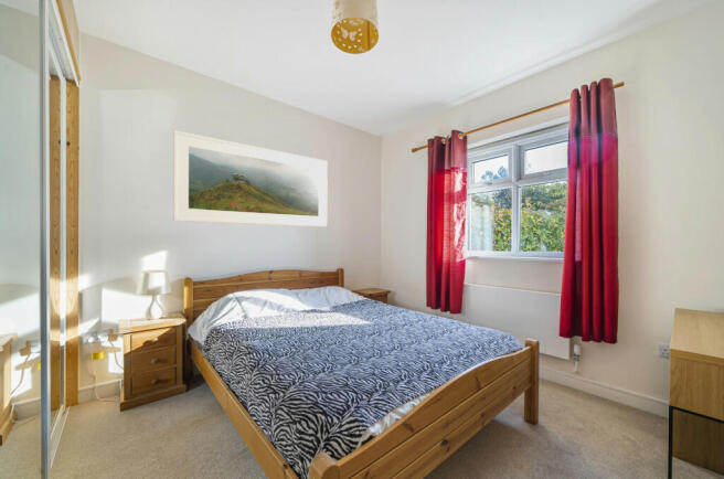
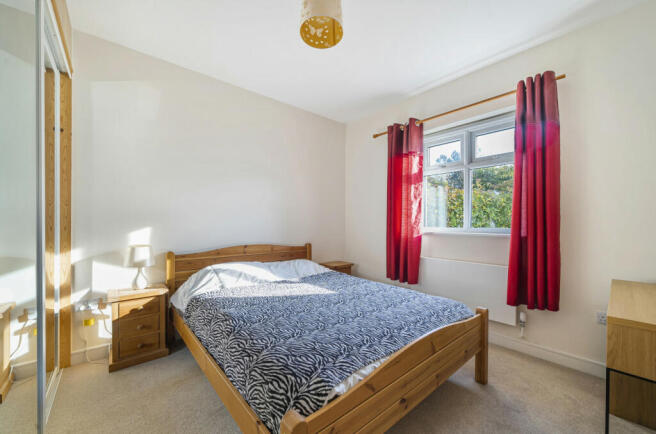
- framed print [172,129,329,227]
